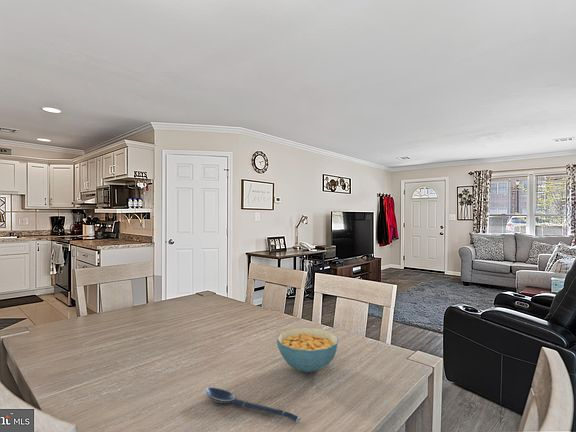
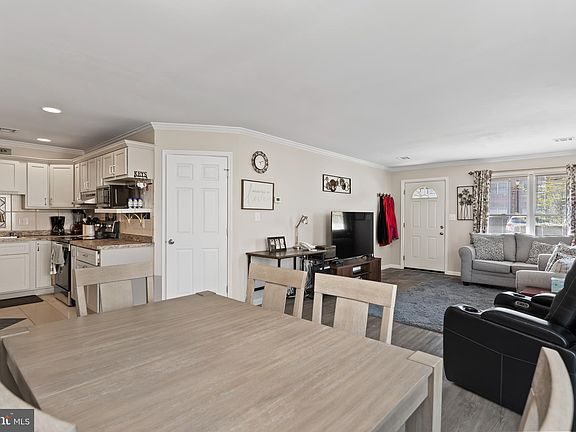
- spoon [204,386,301,423]
- cereal bowl [276,327,339,373]
